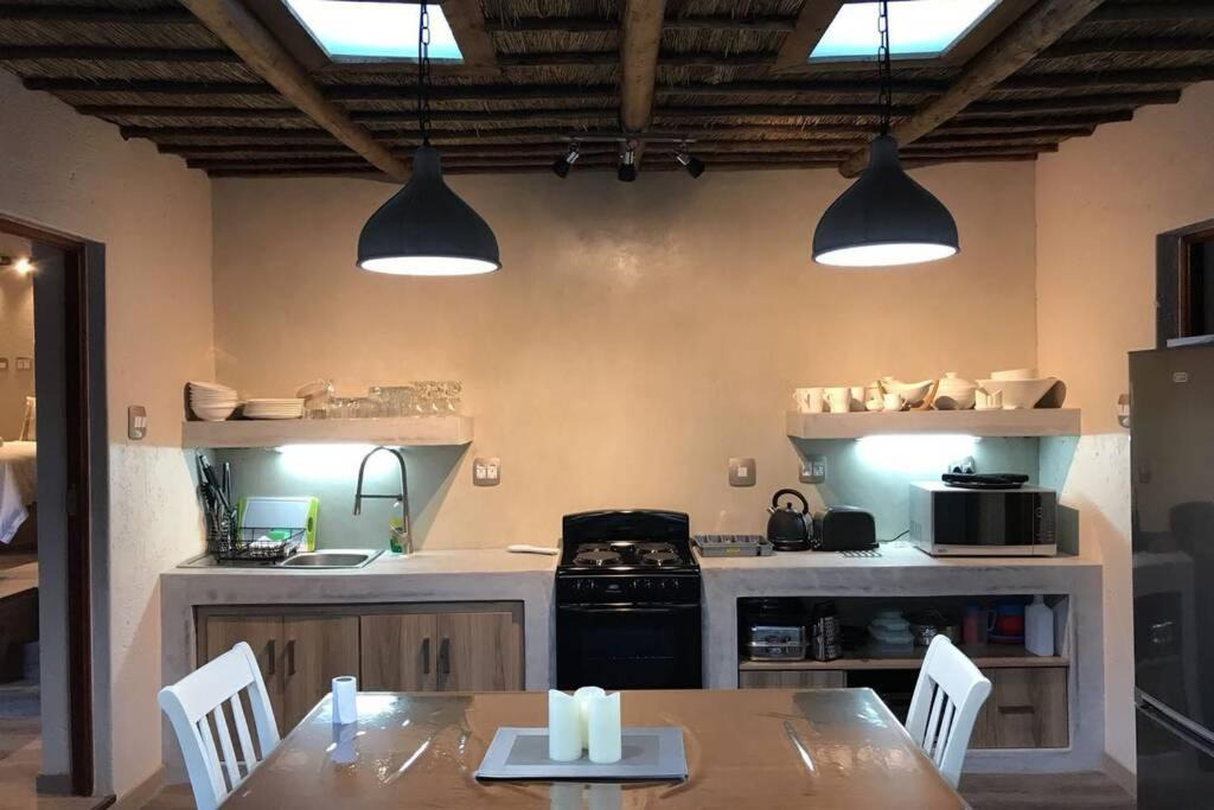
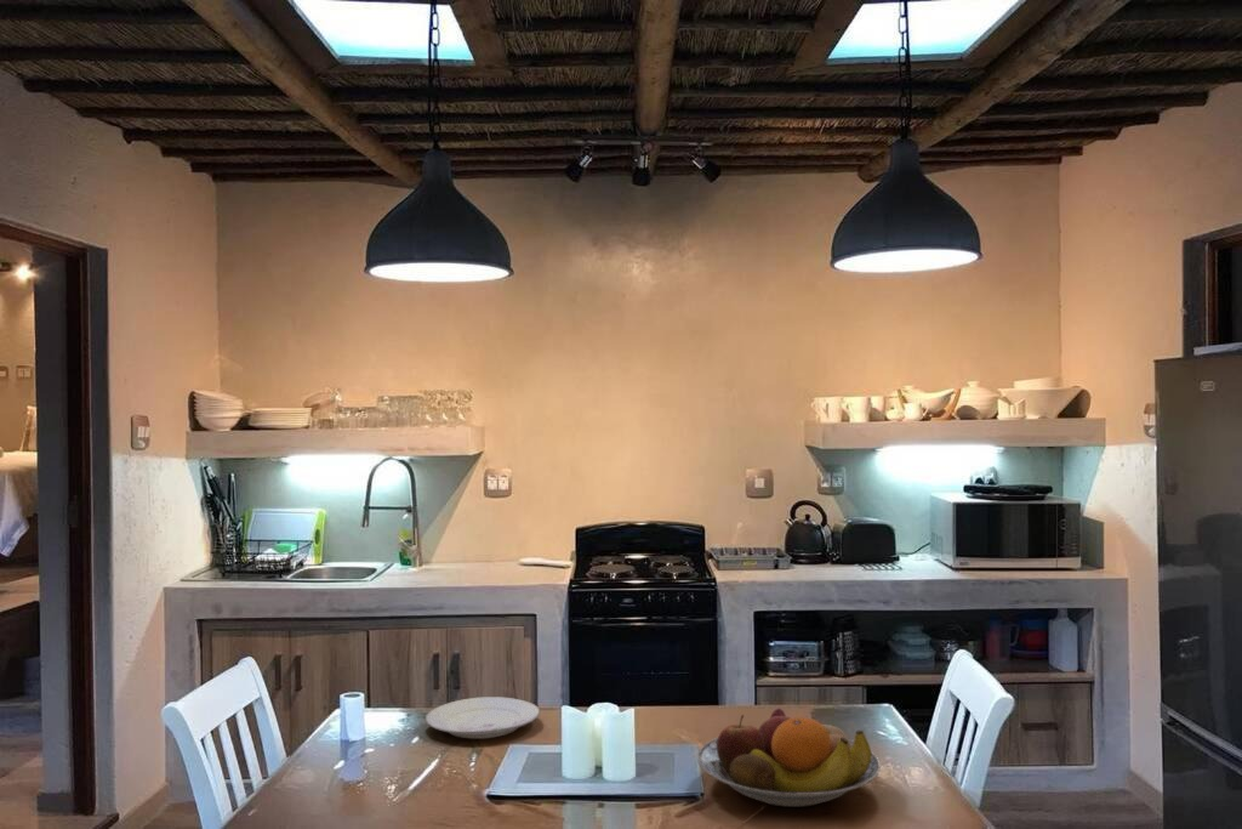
+ plate [423,695,541,739]
+ fruit bowl [696,708,882,808]
